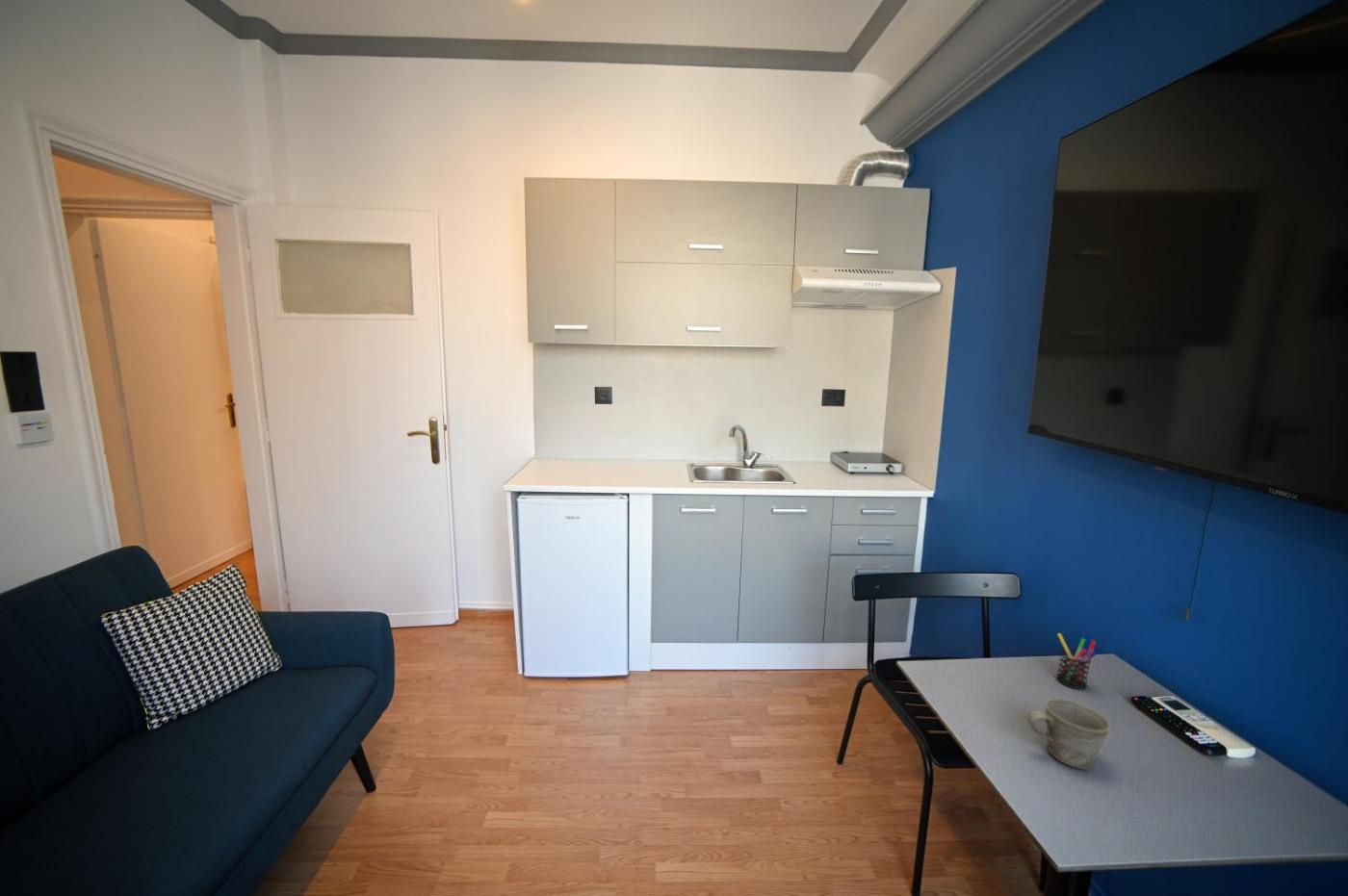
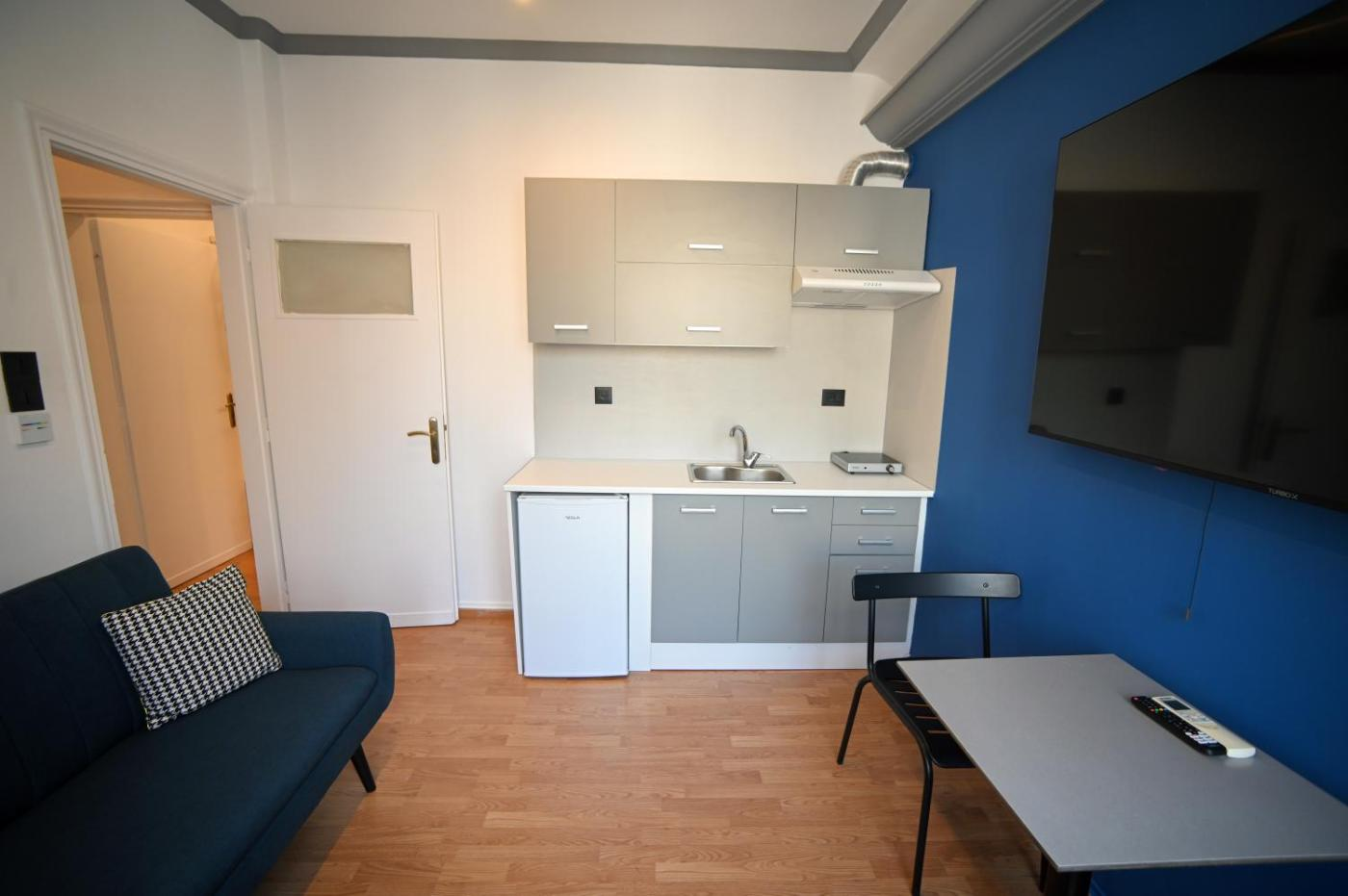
- mug [1026,698,1112,771]
- pen holder [1055,632,1098,690]
